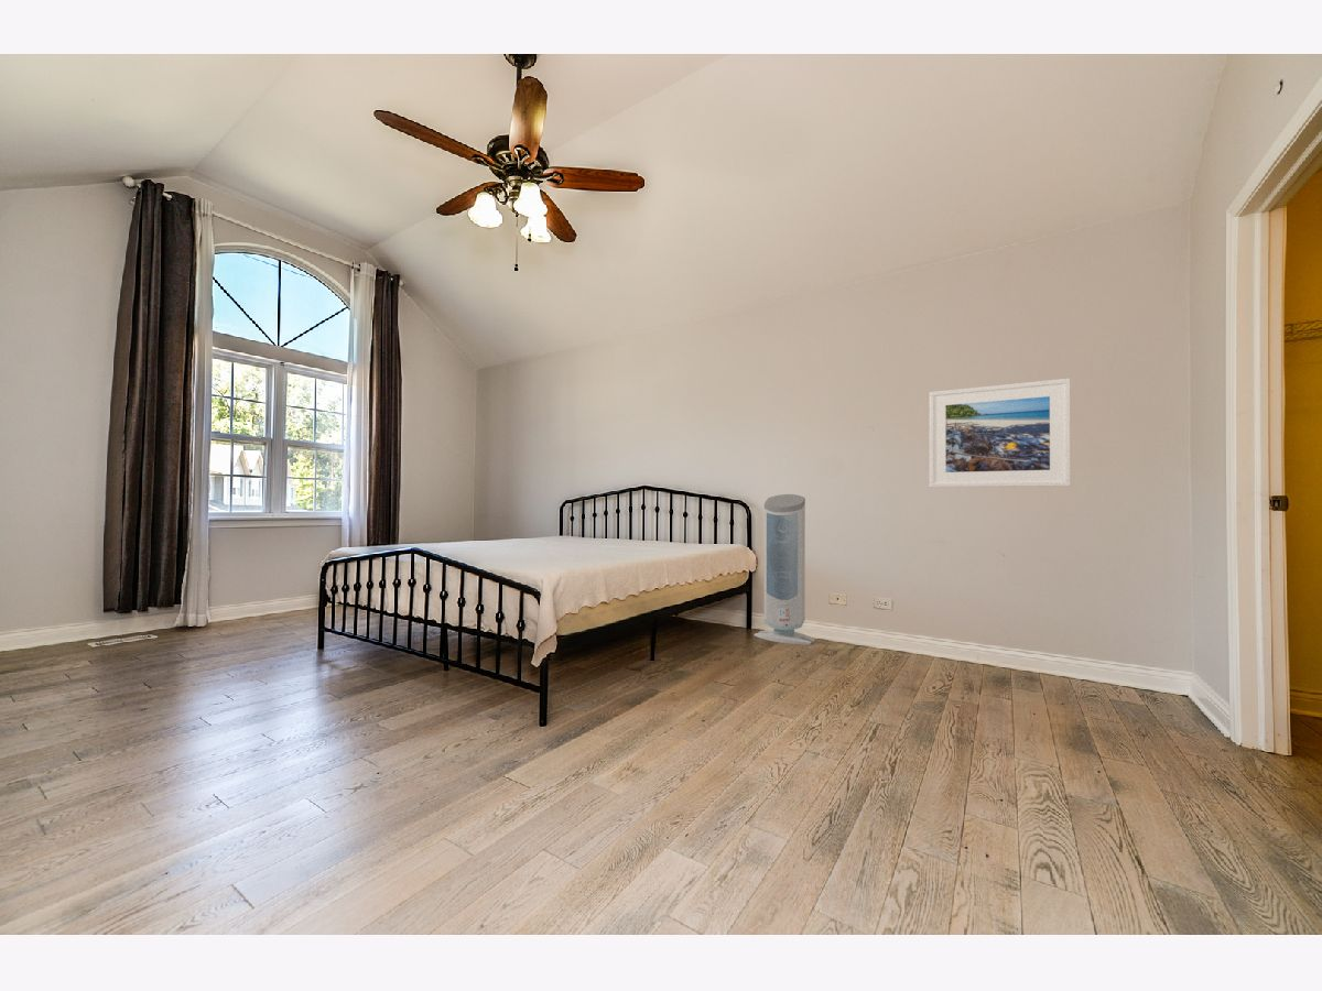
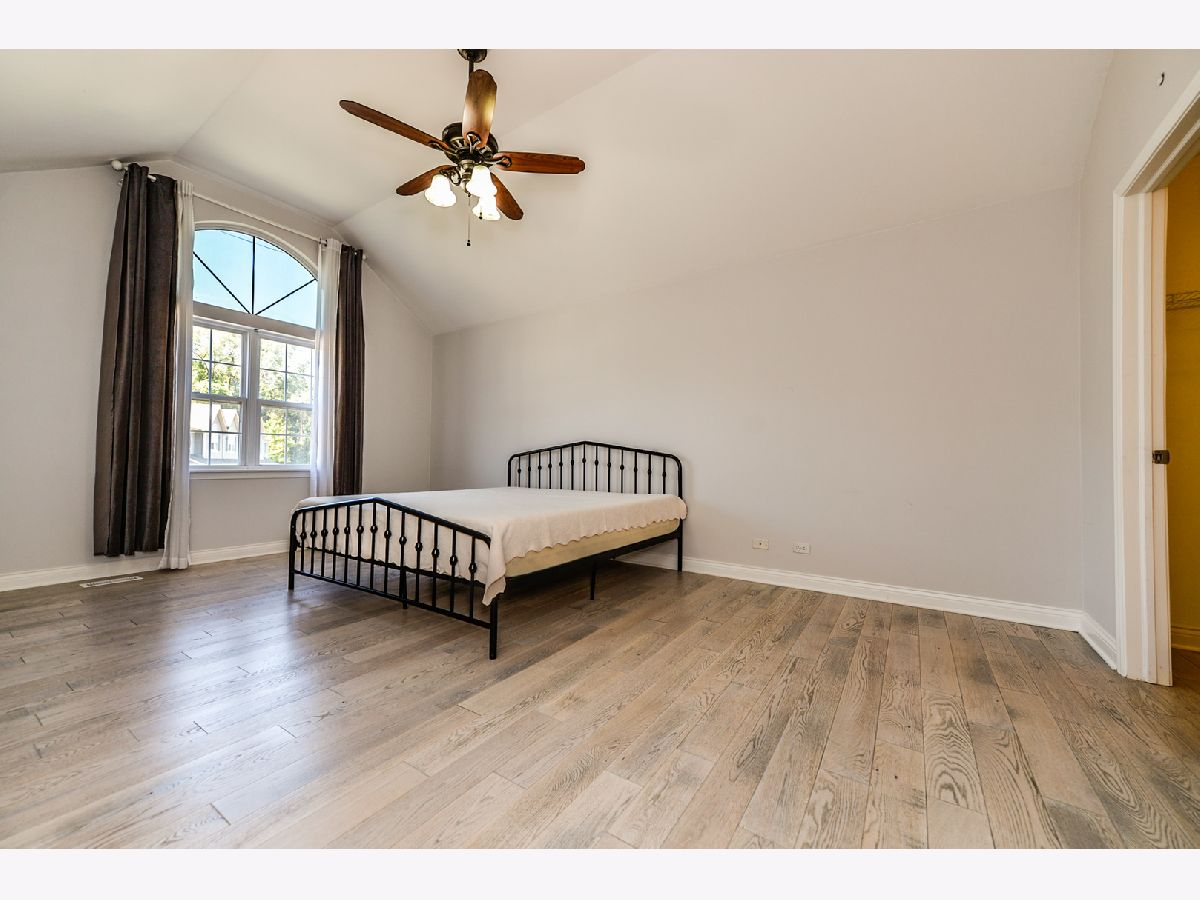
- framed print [929,378,1071,488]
- air purifier [754,493,816,645]
